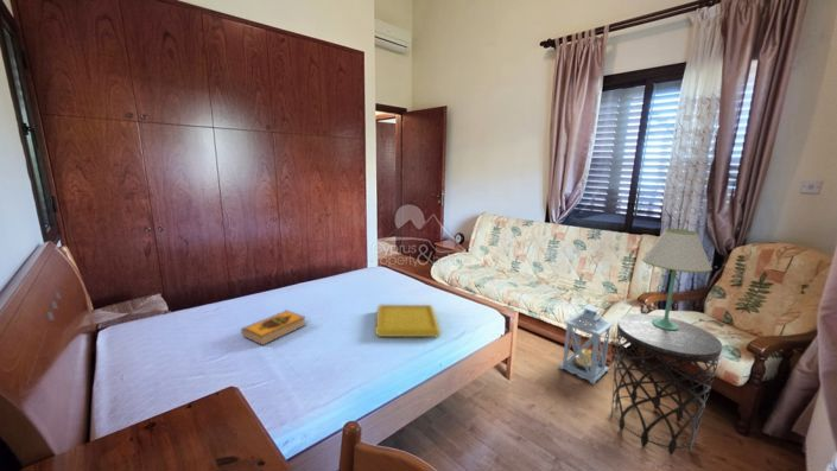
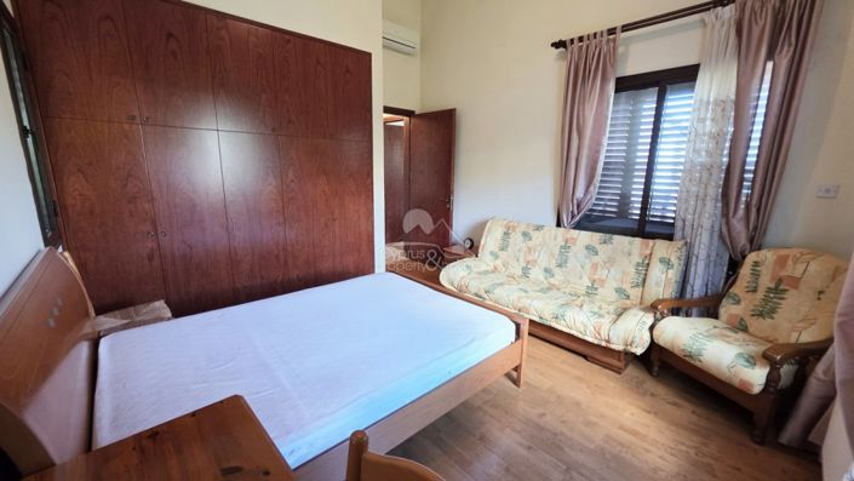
- lantern [558,304,614,386]
- table lamp [641,228,714,330]
- serving tray [374,304,442,338]
- side table [610,312,723,456]
- hardback book [240,308,307,346]
